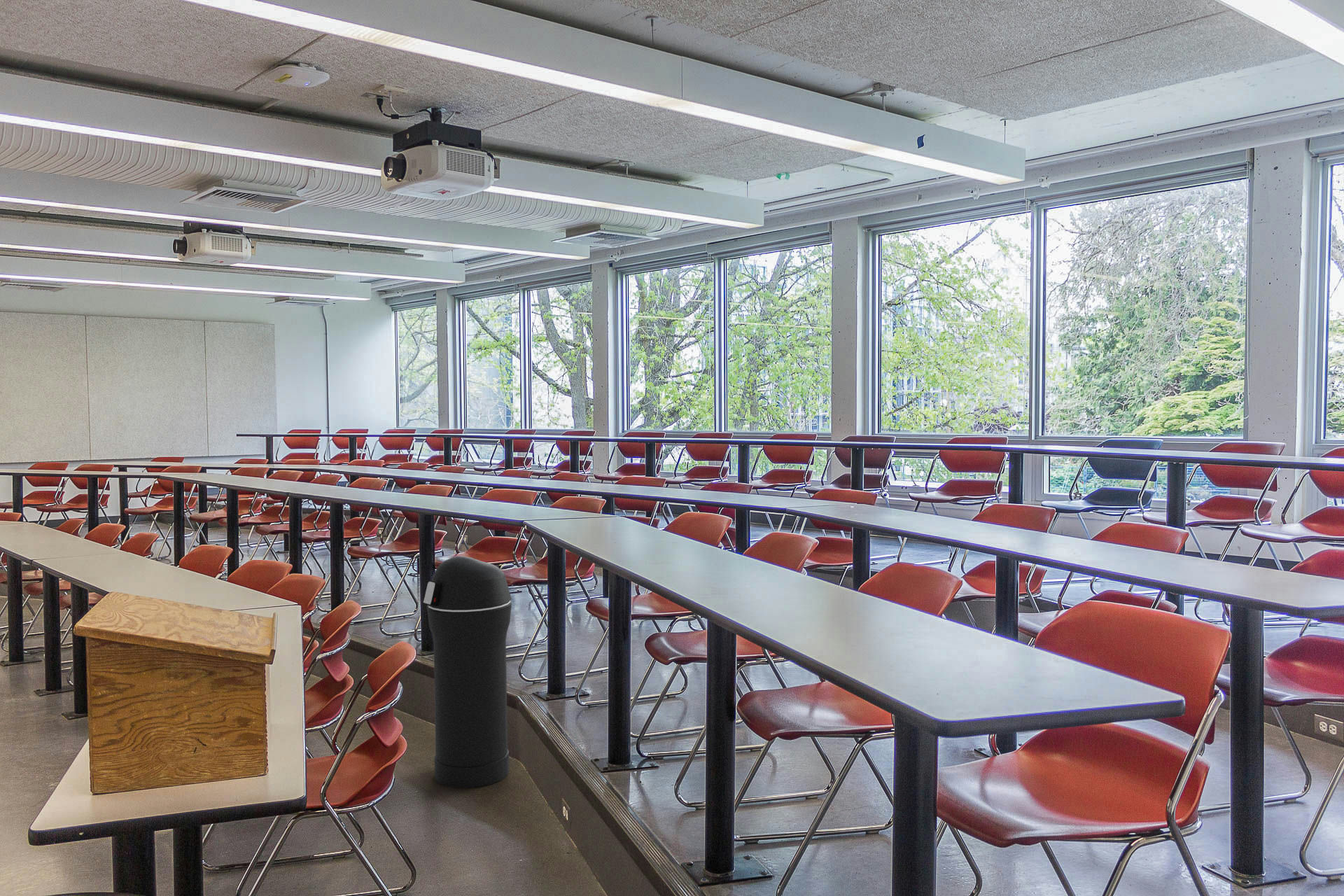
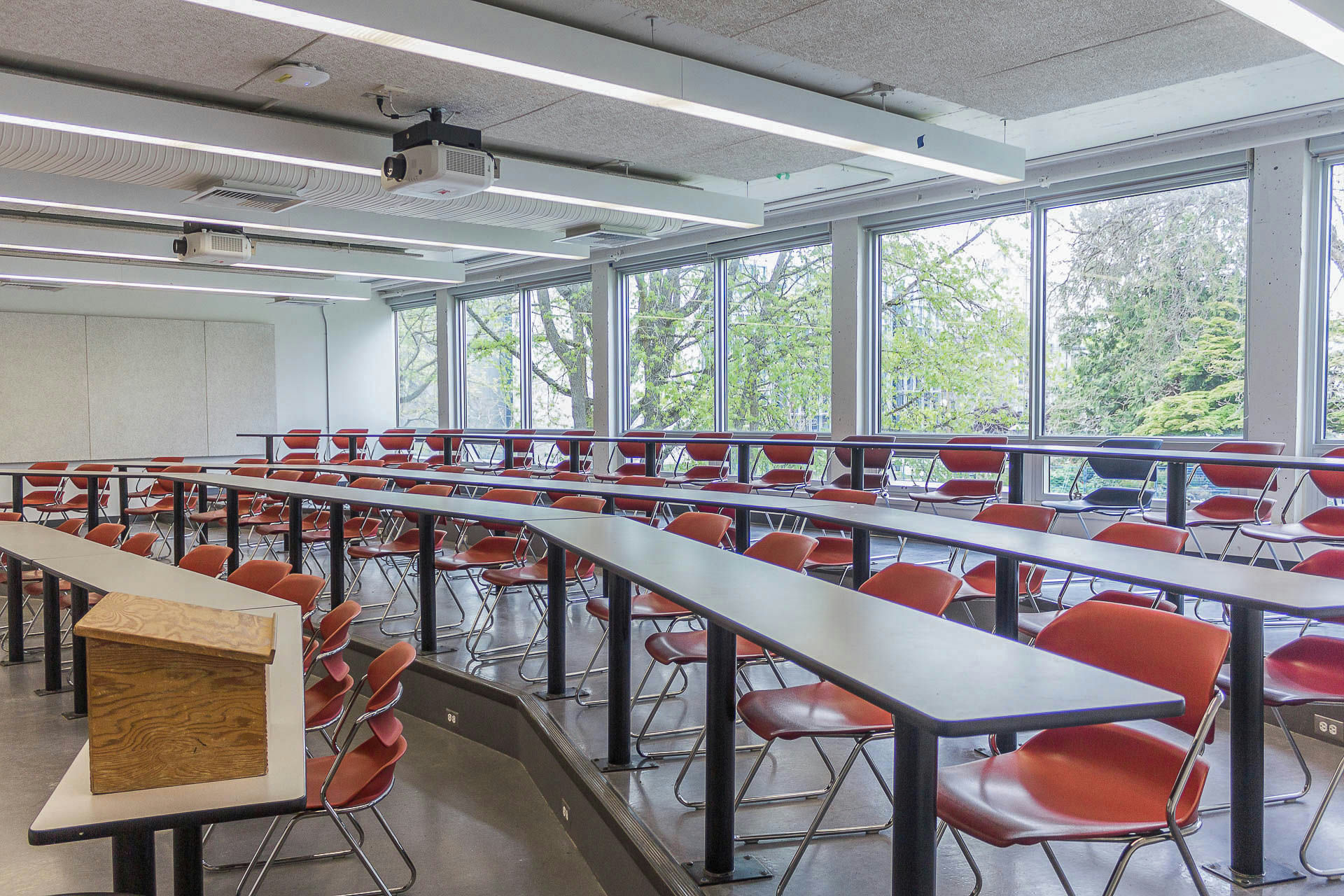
- trash can [423,556,512,789]
